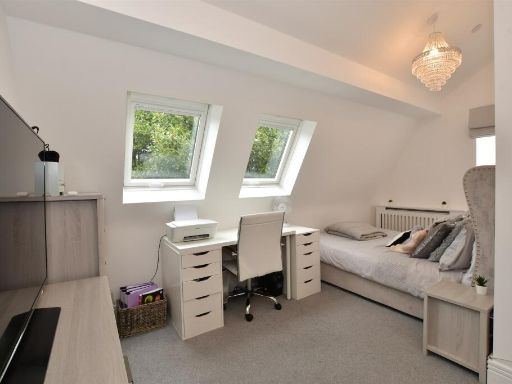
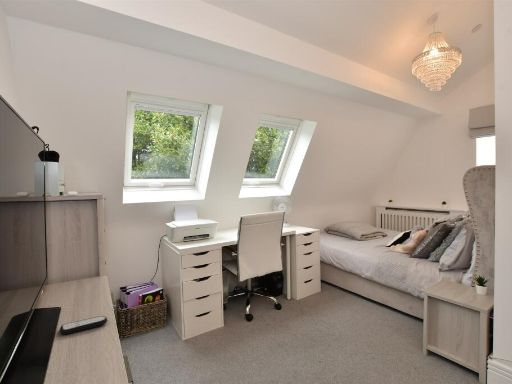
+ remote control [59,315,108,336]
